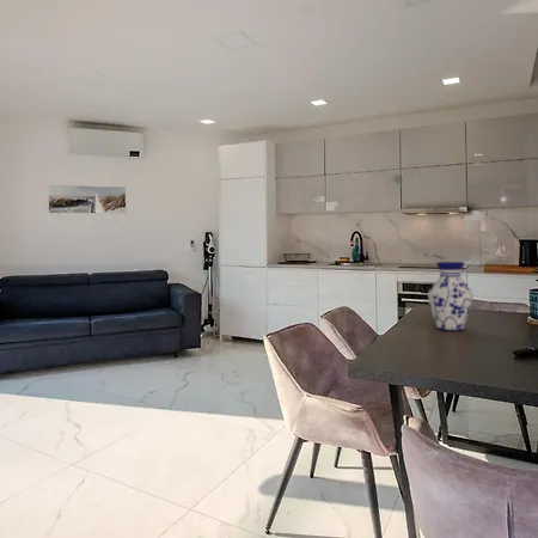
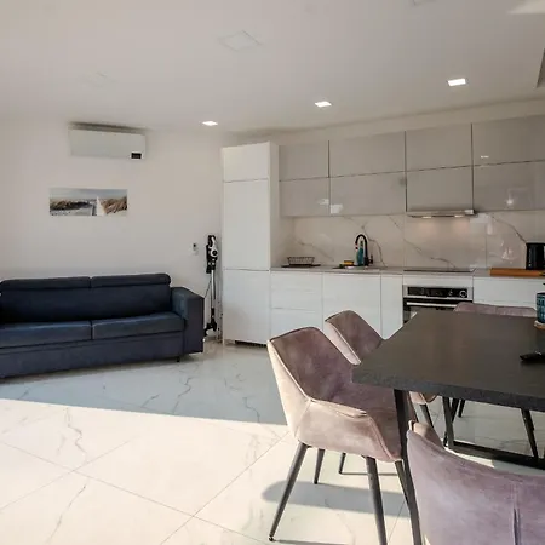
- vase [427,261,475,332]
